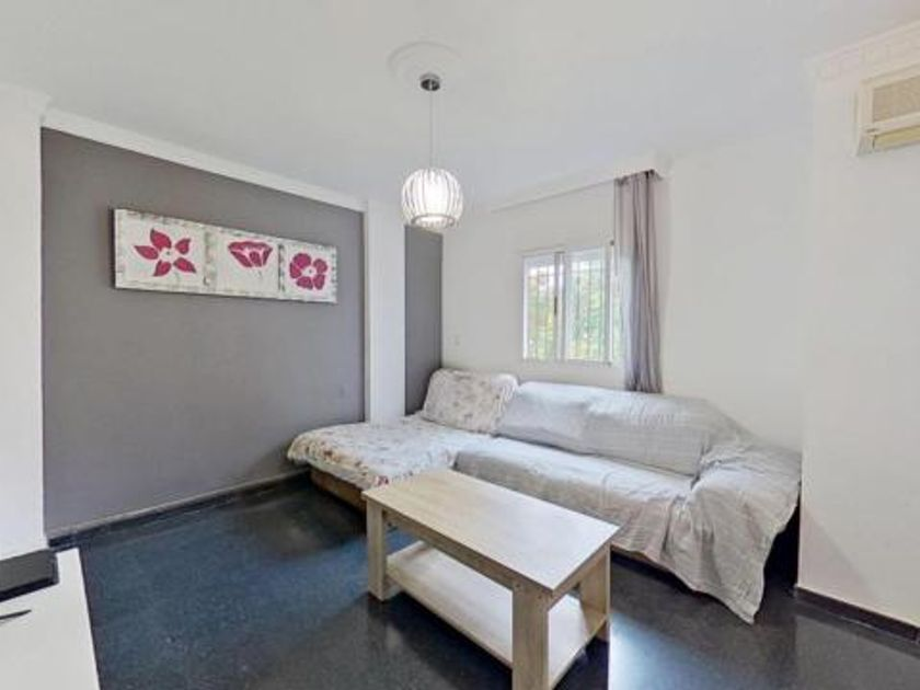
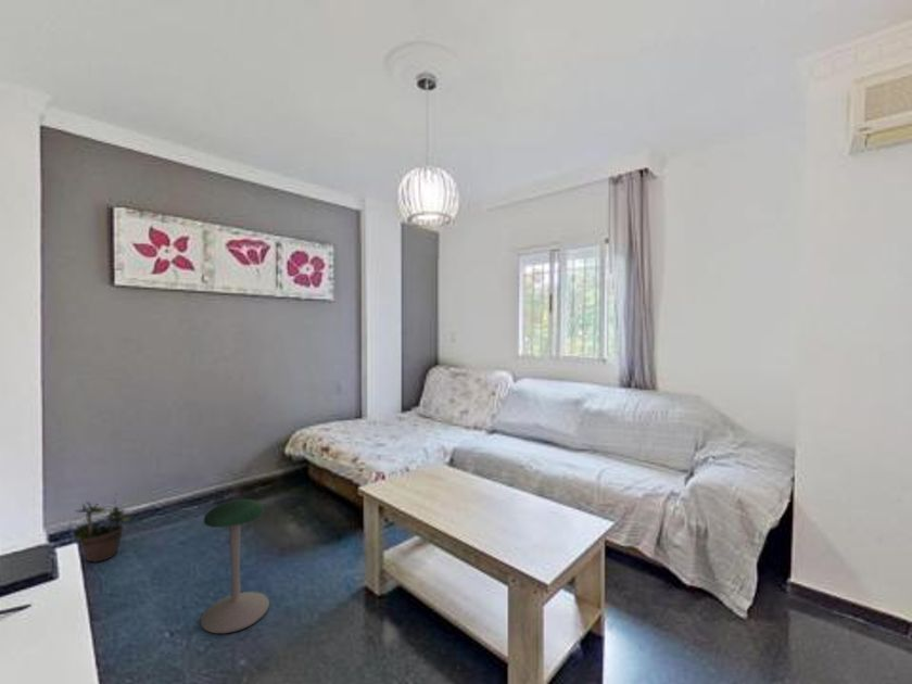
+ potted plant [68,493,132,563]
+ stool [200,498,270,634]
